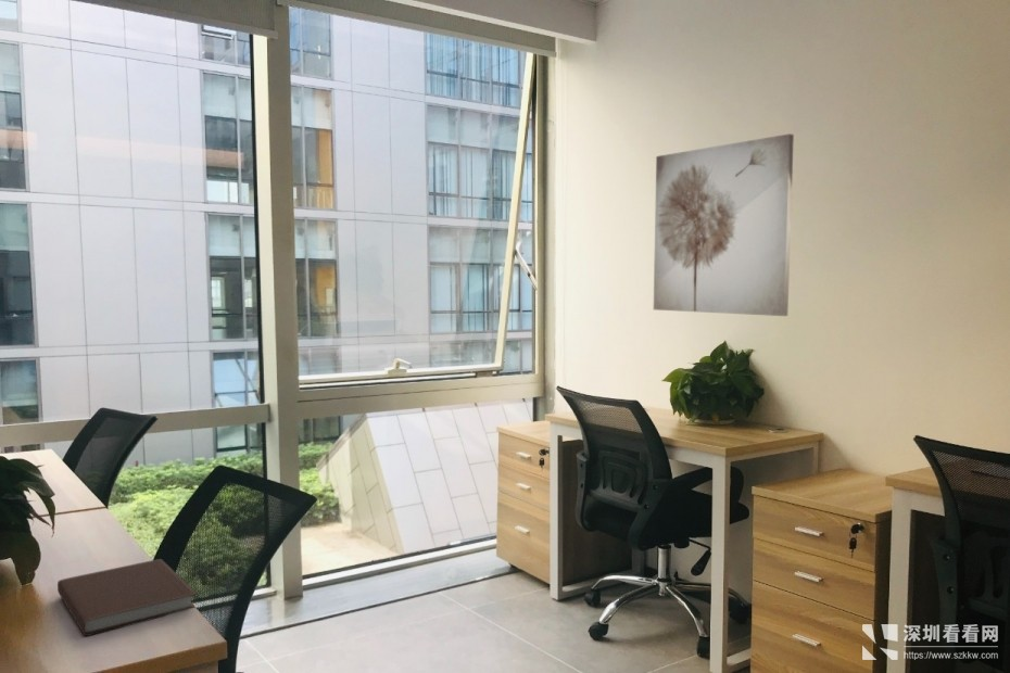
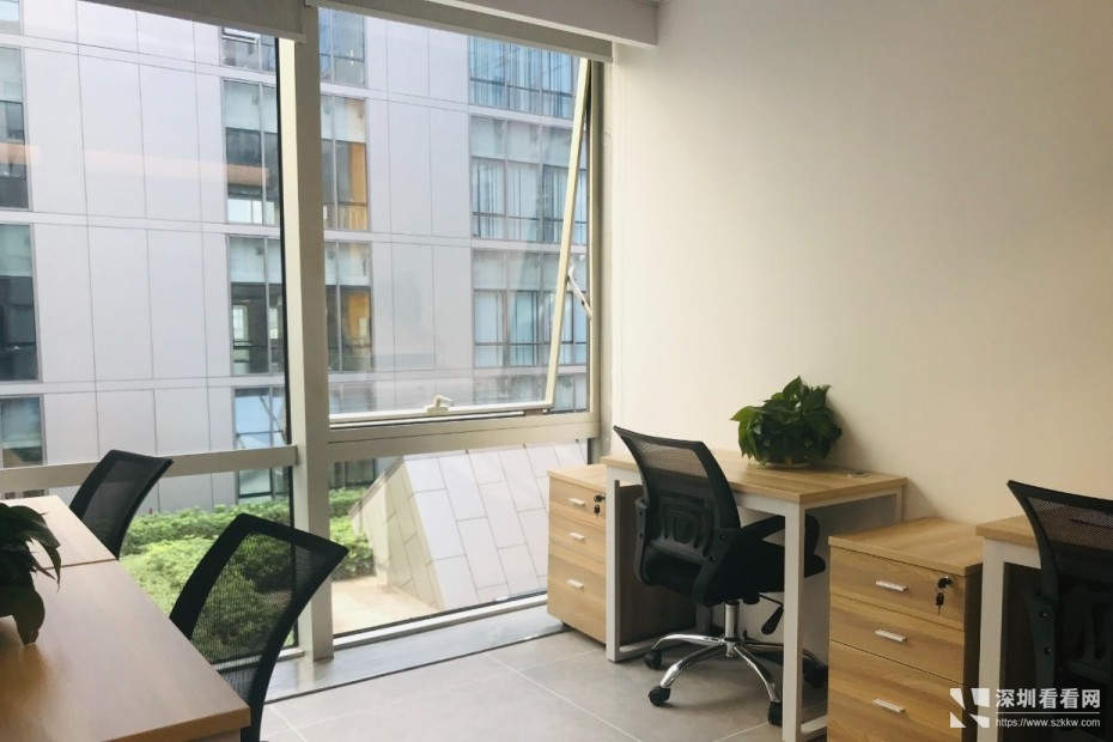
- notebook [56,558,199,637]
- wall art [653,132,795,317]
